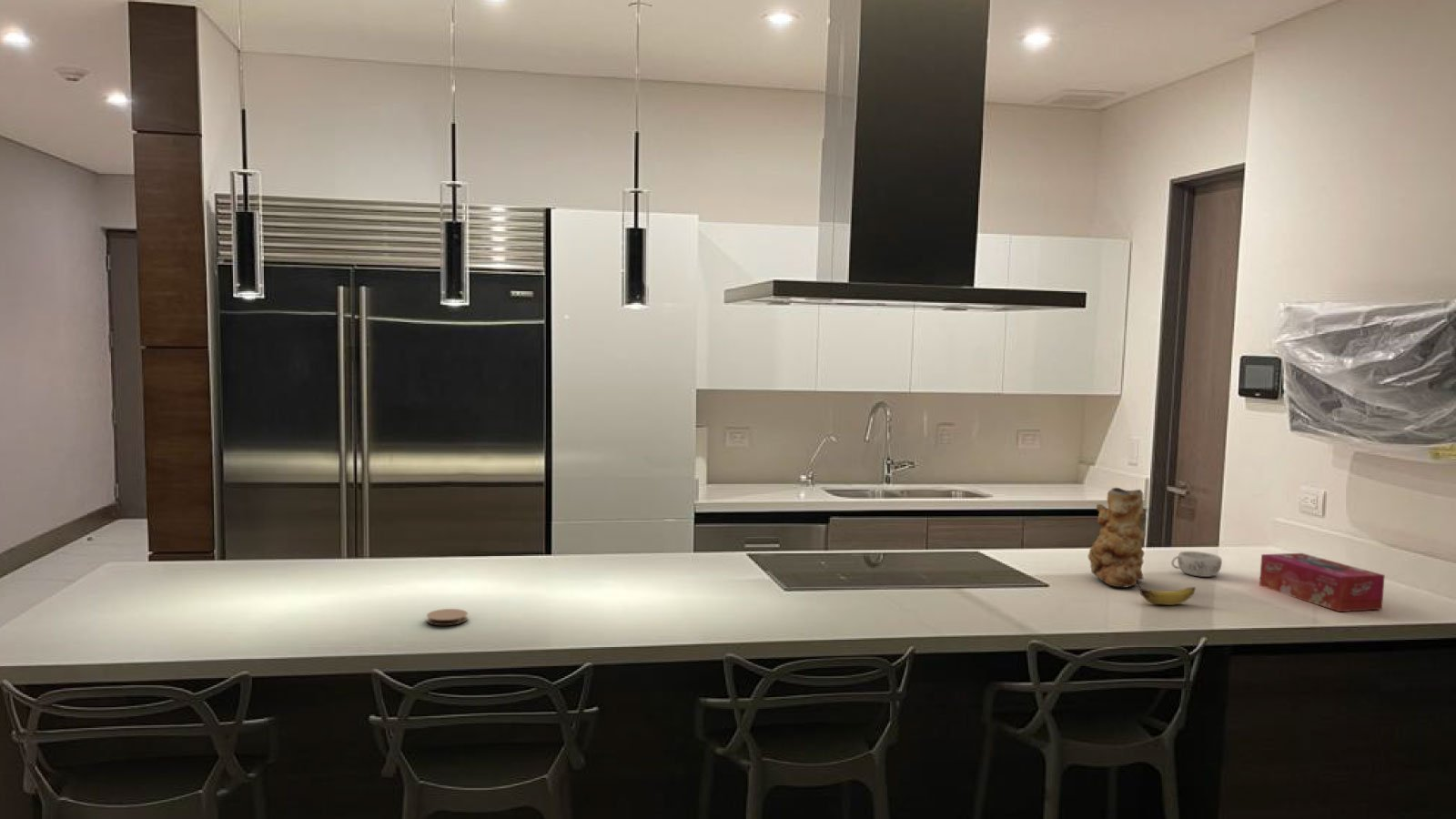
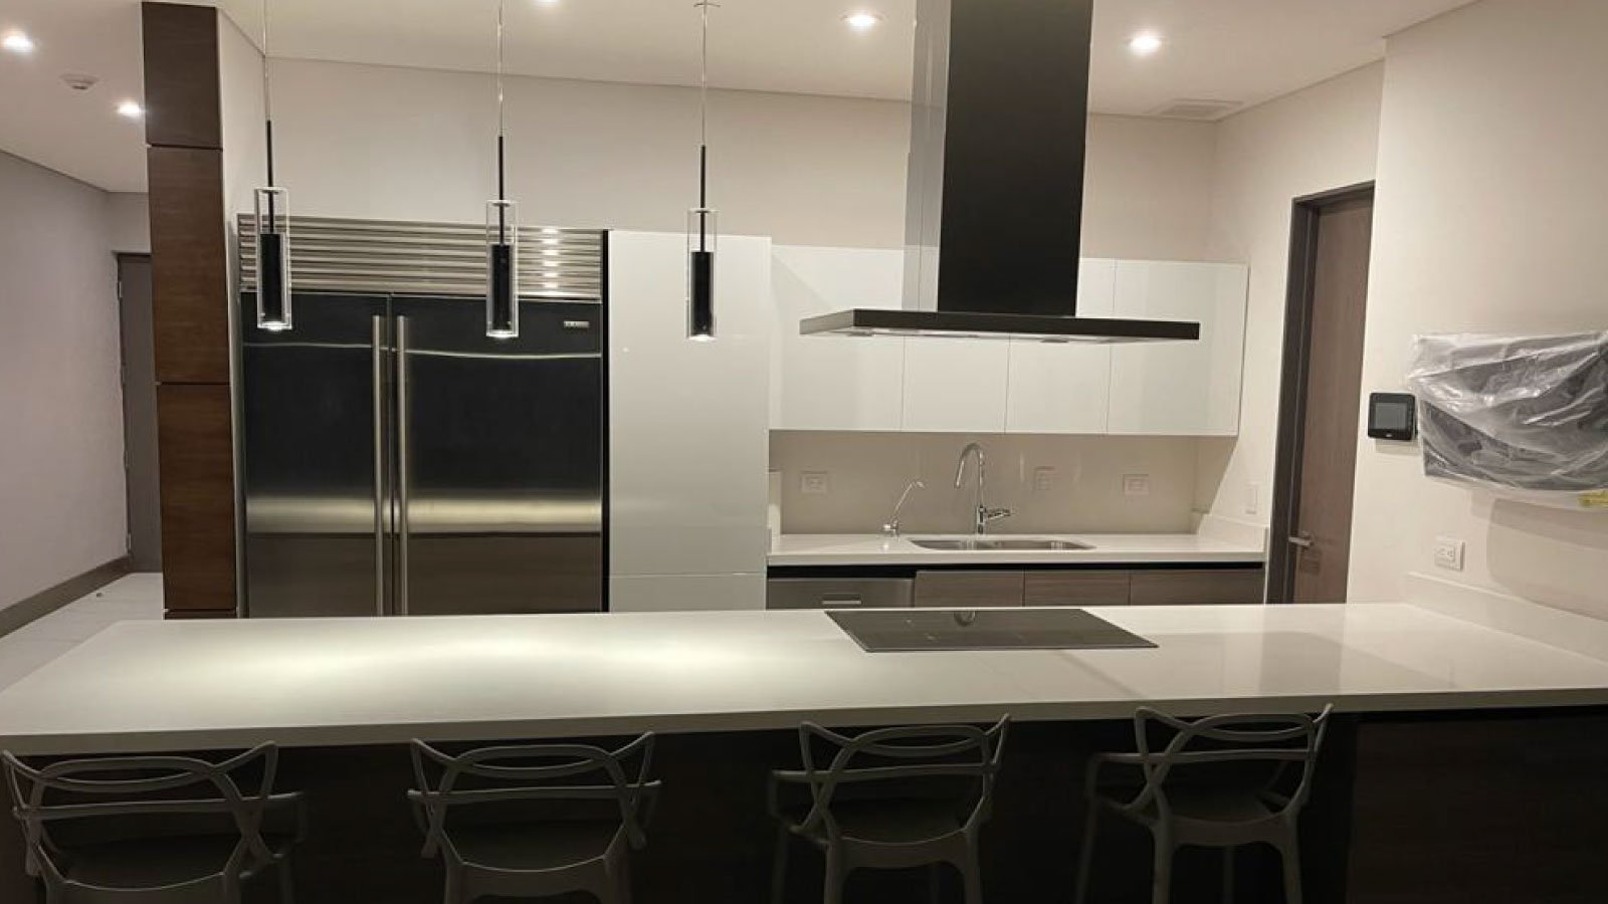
- tissue box [1259,552,1386,612]
- banana [1134,582,1197,606]
- coaster [426,608,469,626]
- vase [1087,487,1147,589]
- decorative bowl [1170,551,1223,578]
